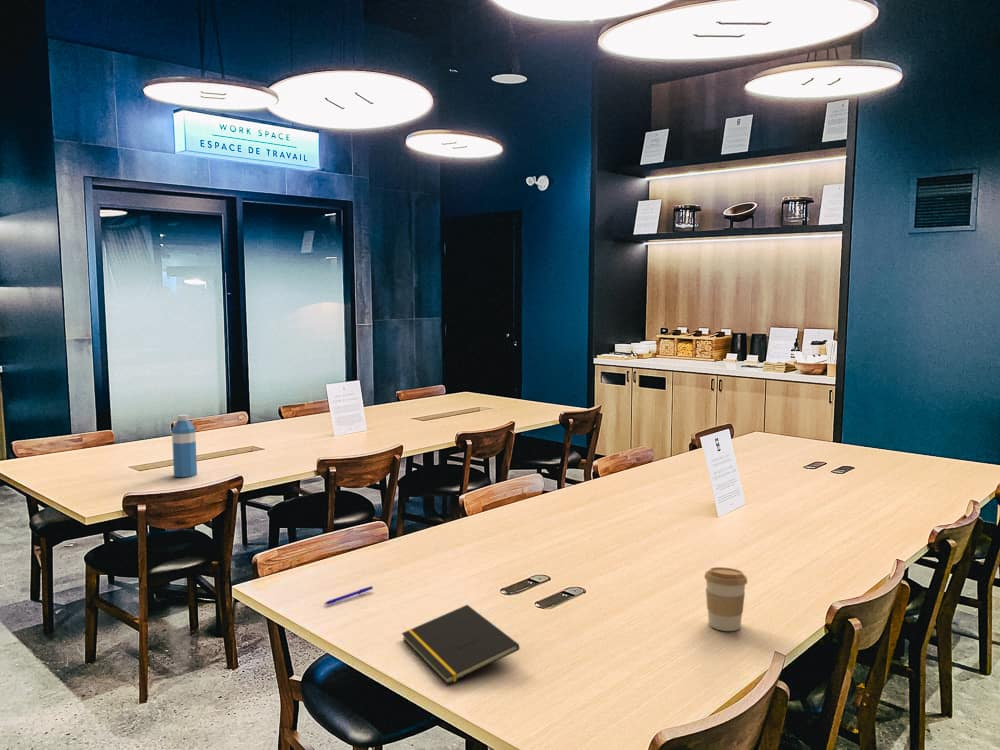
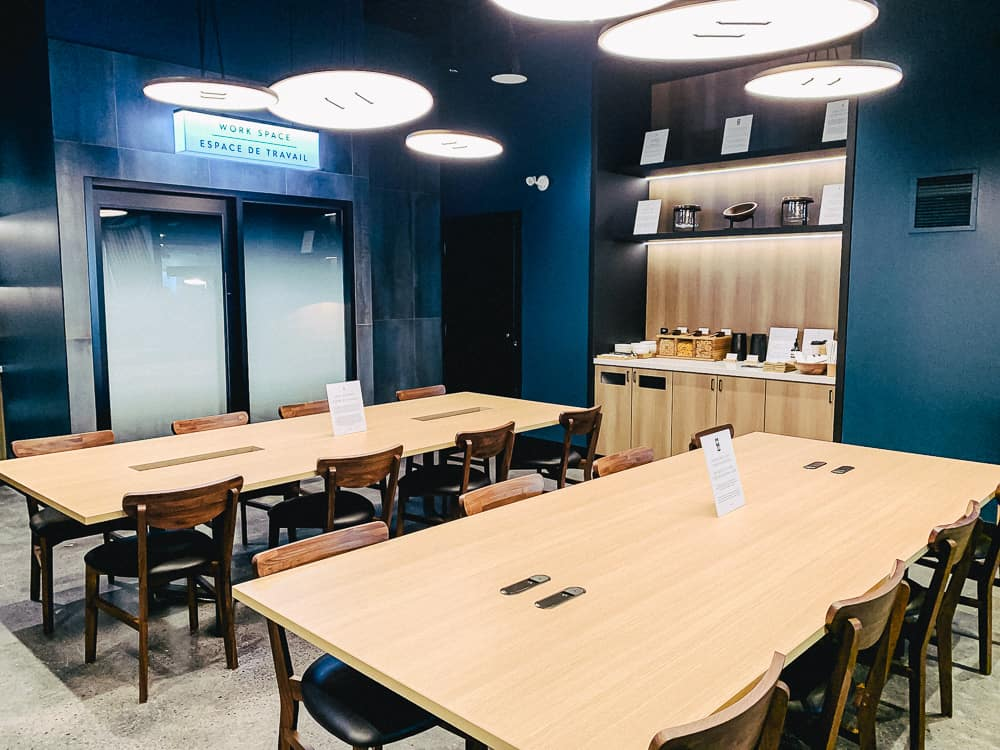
- notepad [401,604,520,685]
- pen [323,585,374,605]
- water bottle [171,414,198,478]
- coffee cup [703,566,748,632]
